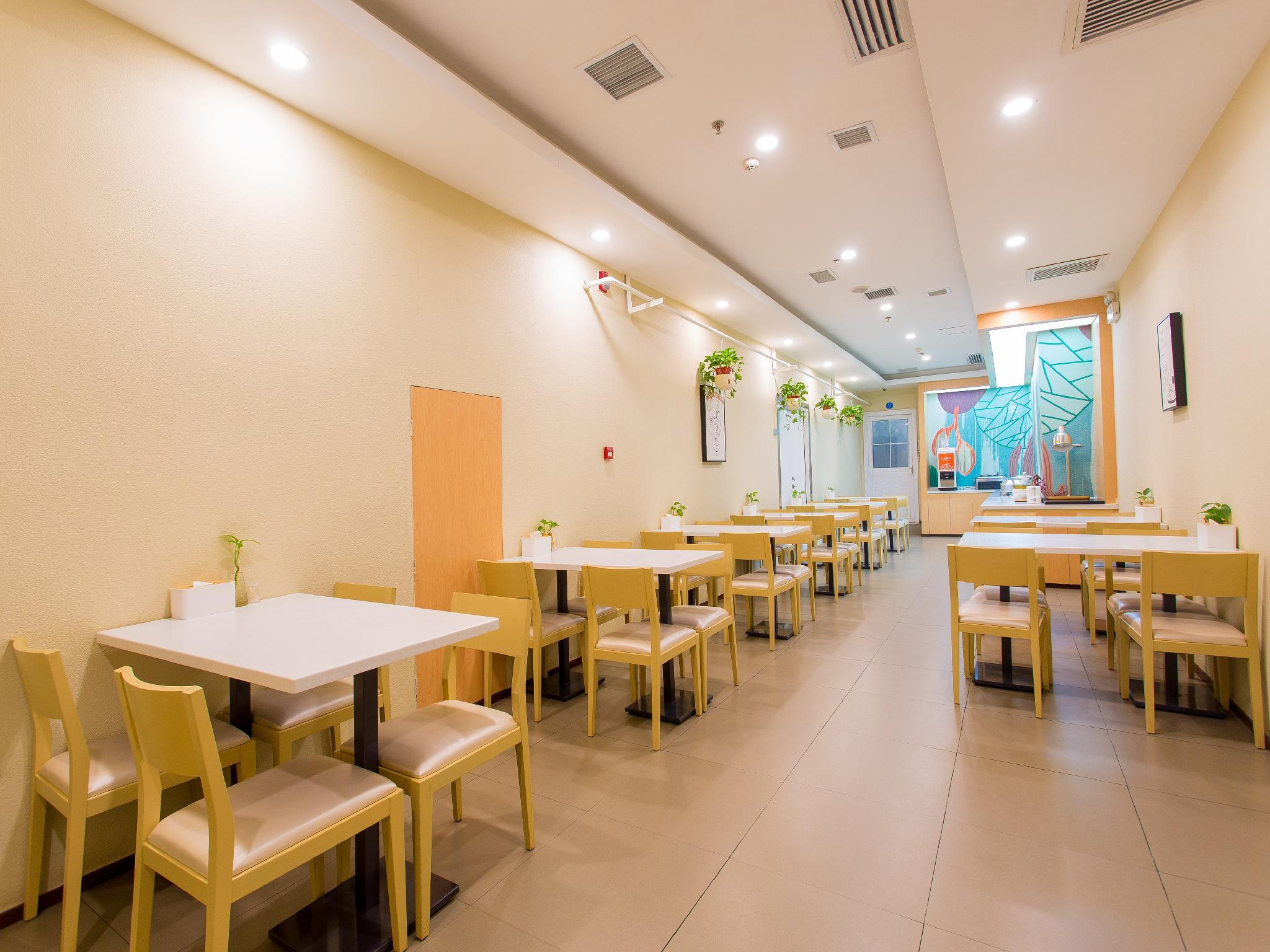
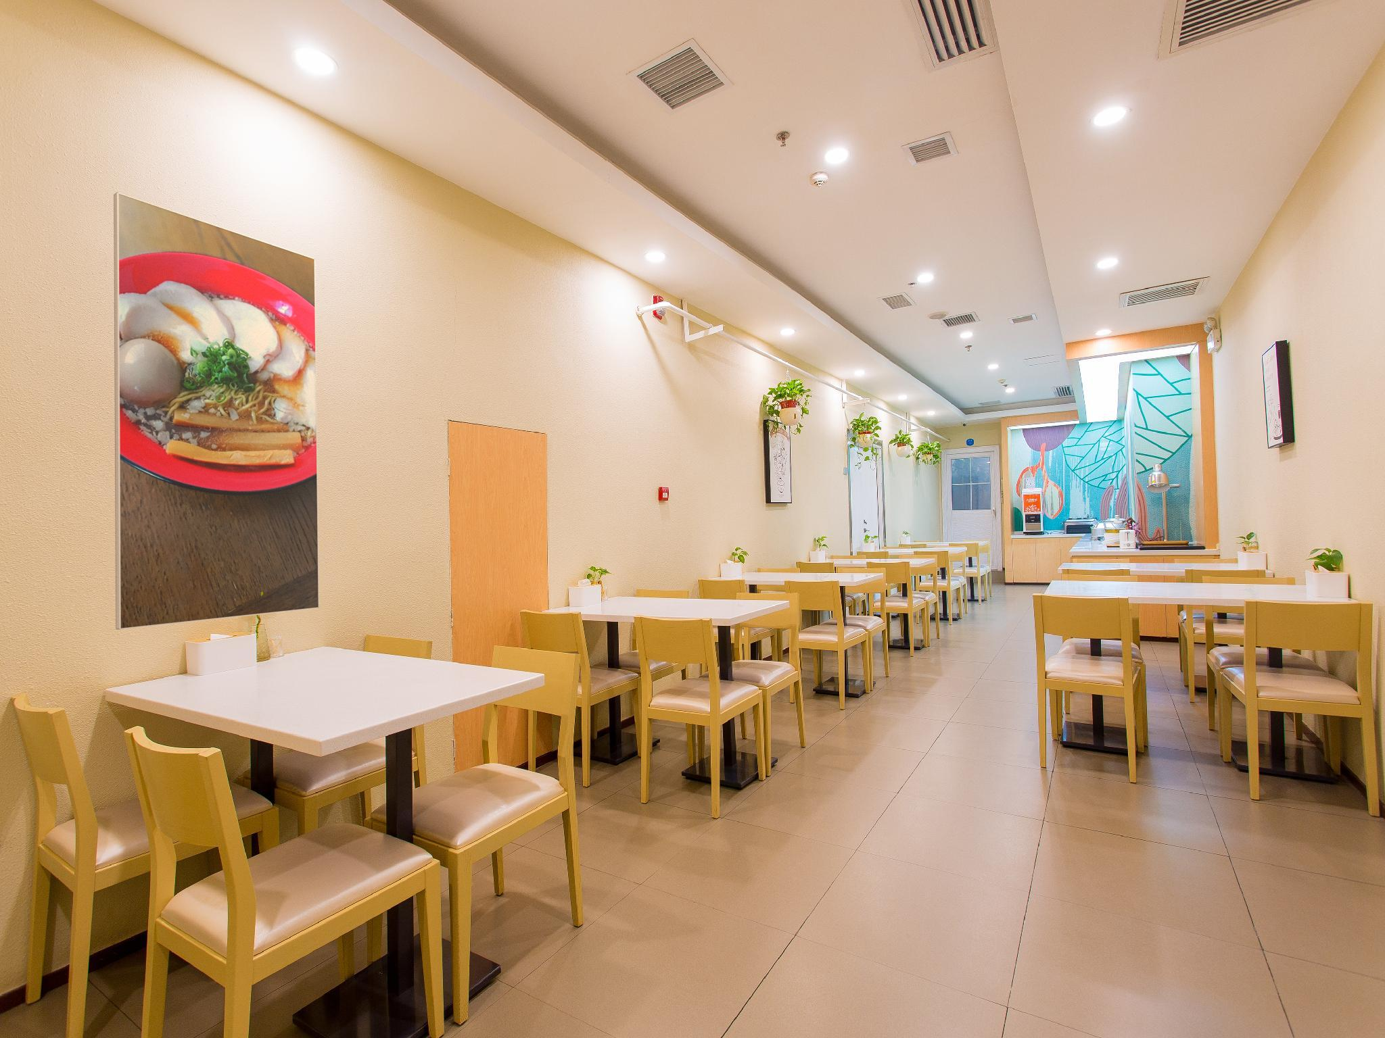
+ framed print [113,191,320,630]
